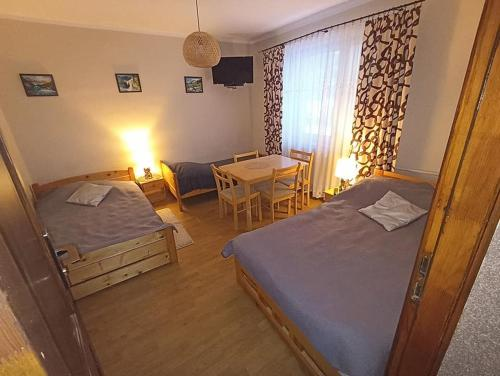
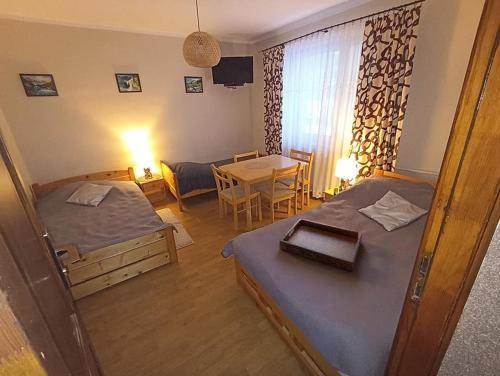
+ serving tray [279,218,363,273]
